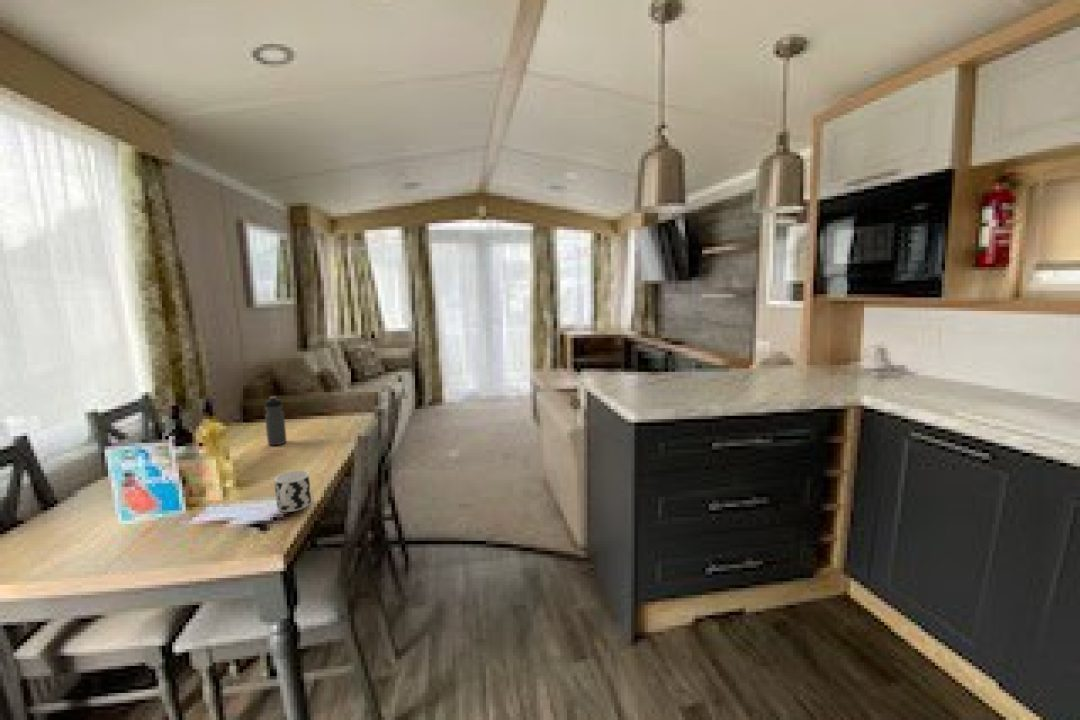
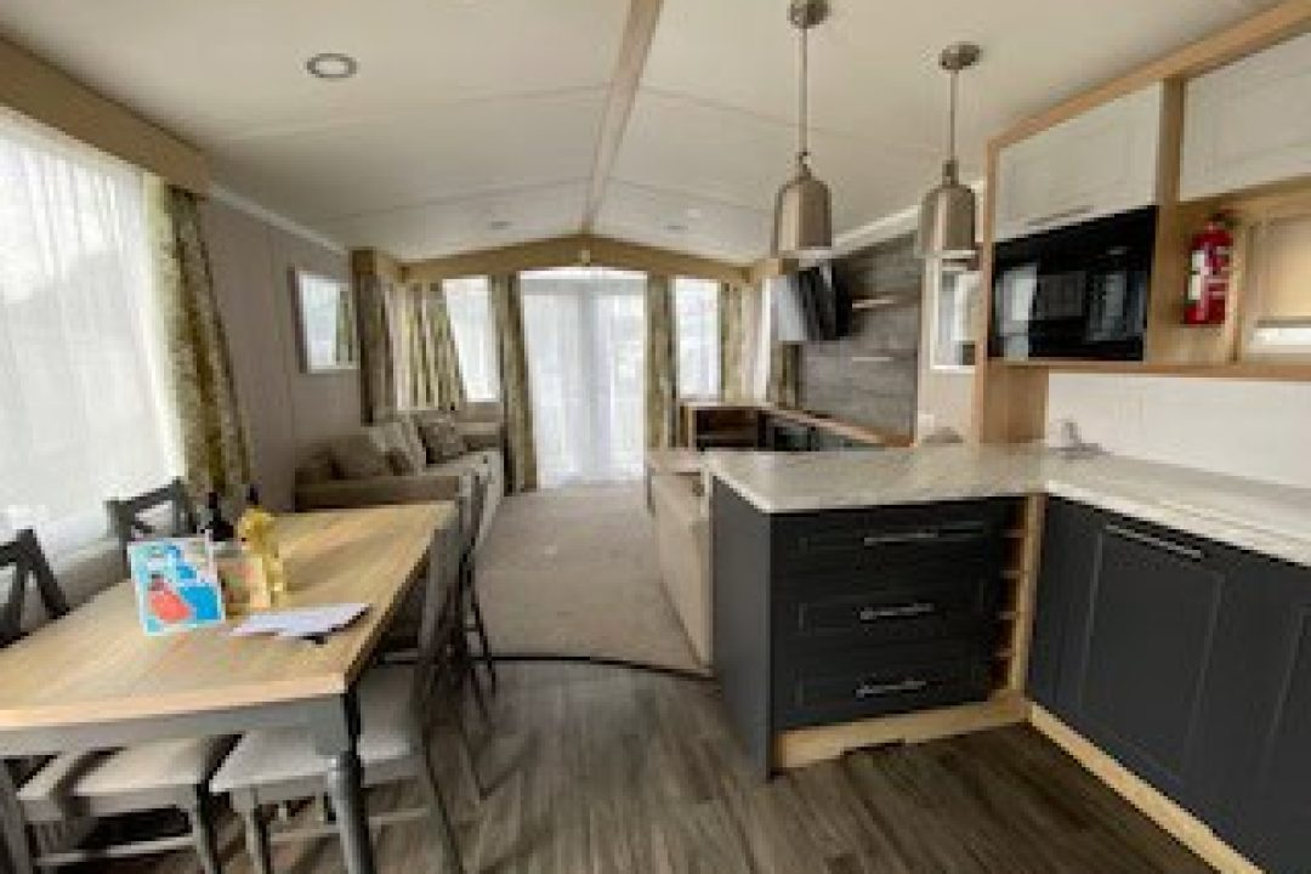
- water bottle [264,396,288,447]
- cup [273,470,312,513]
